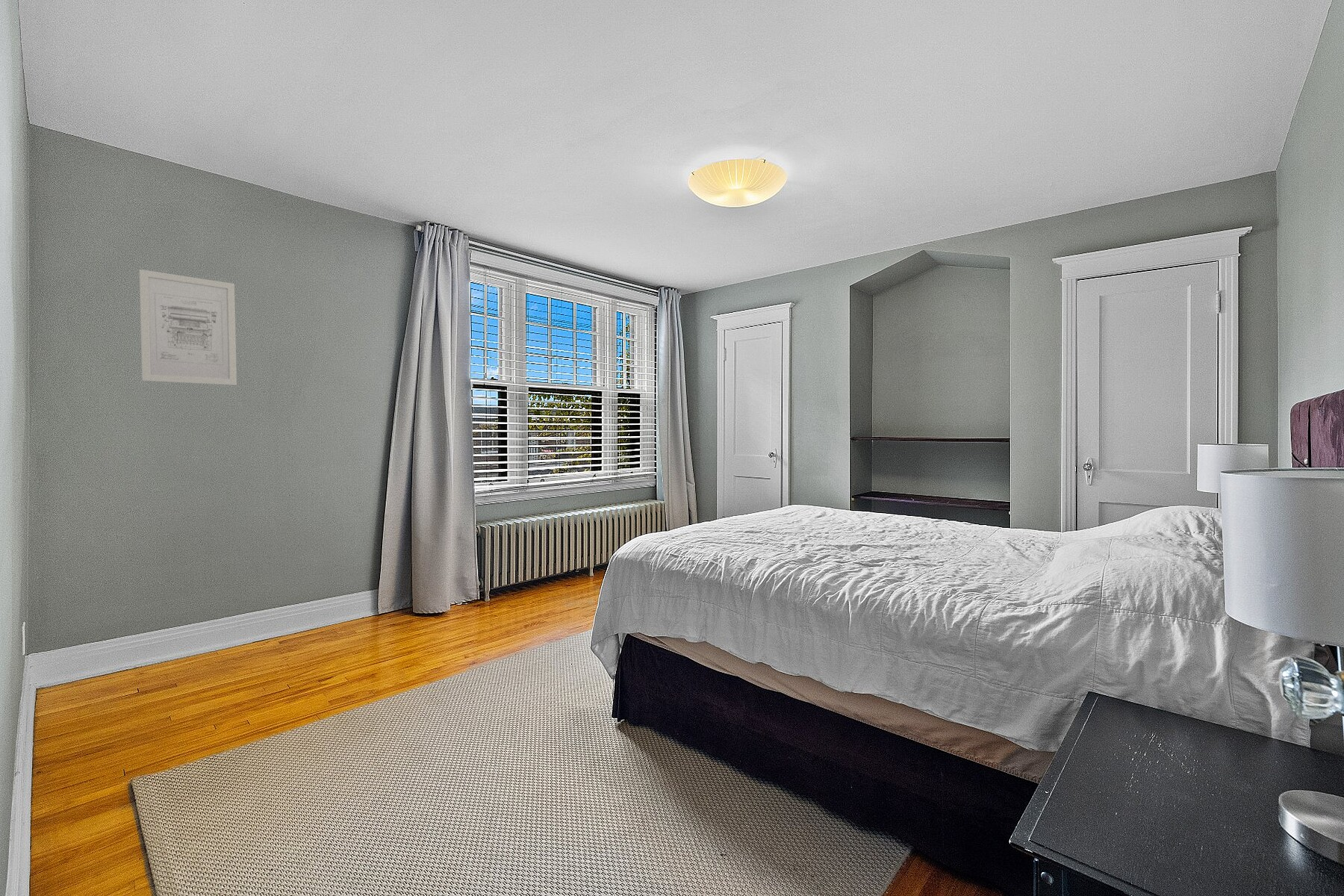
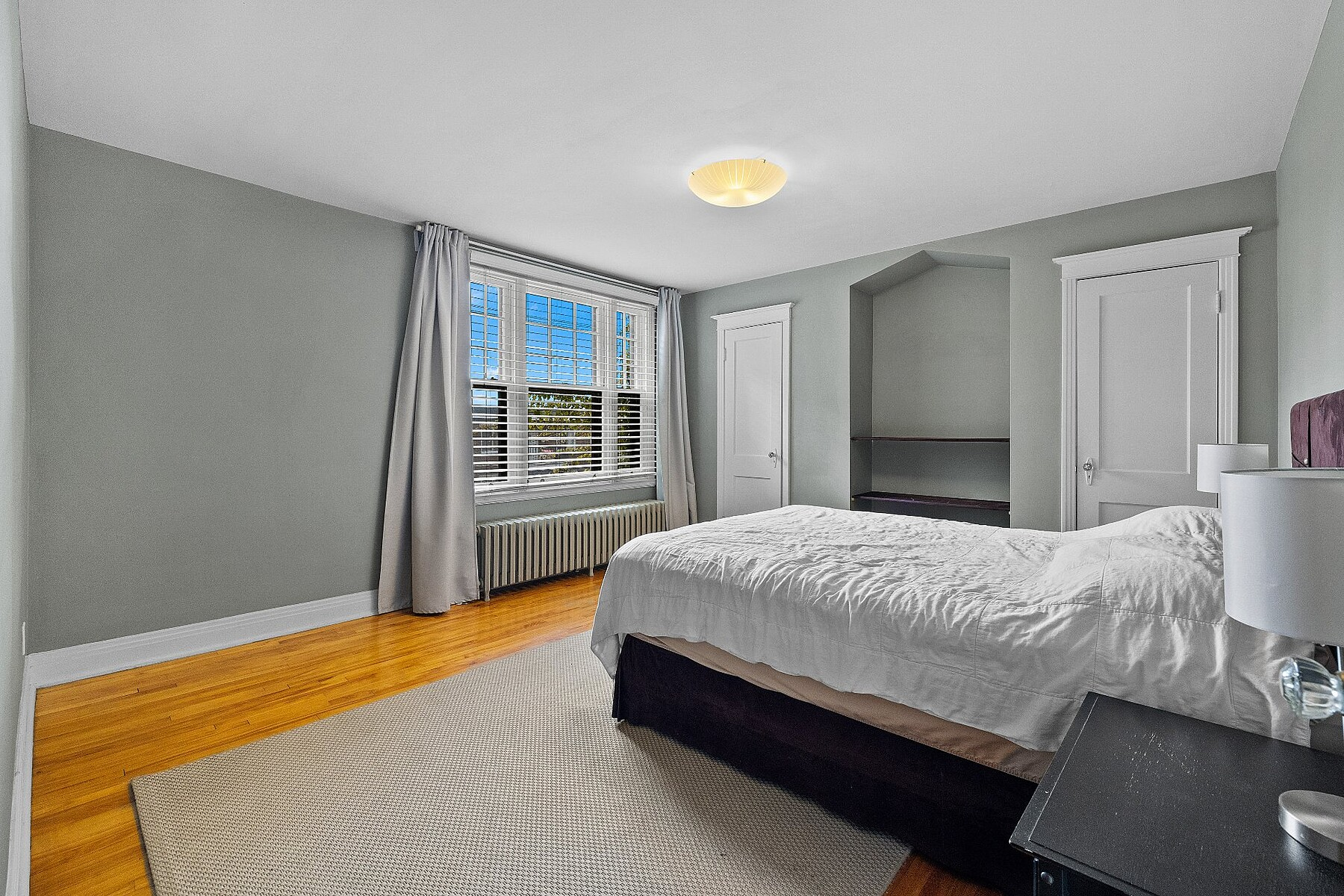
- wall art [139,269,237,386]
